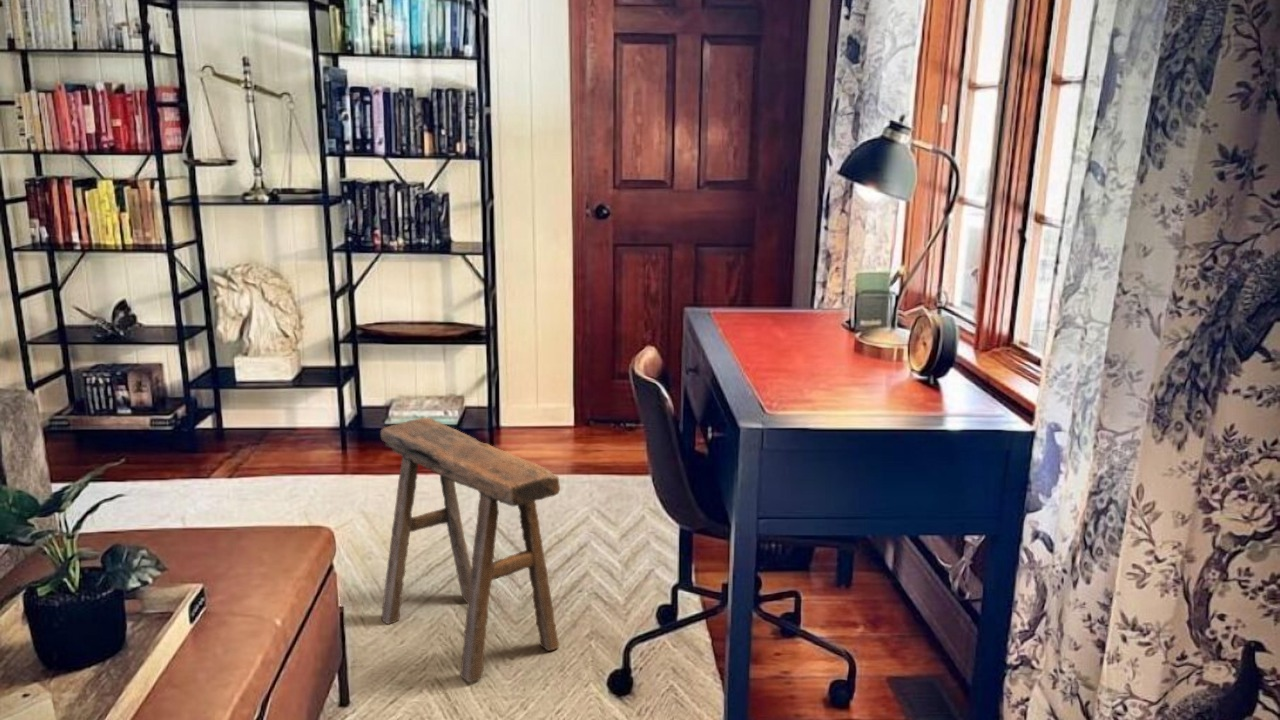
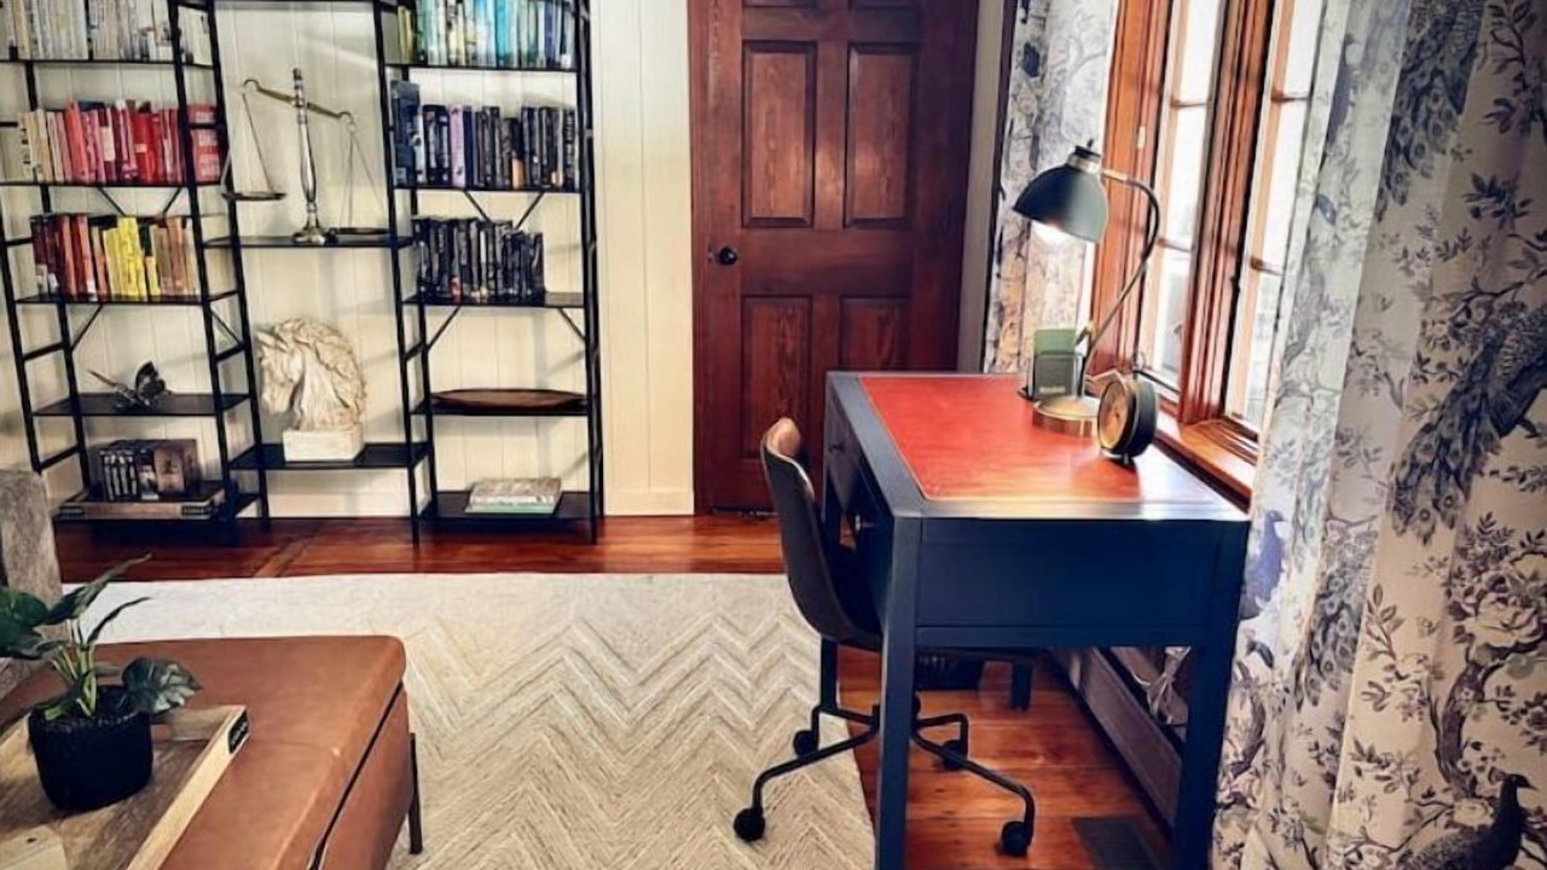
- stool [380,416,561,683]
